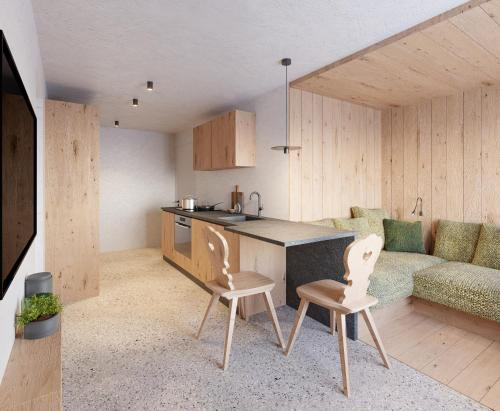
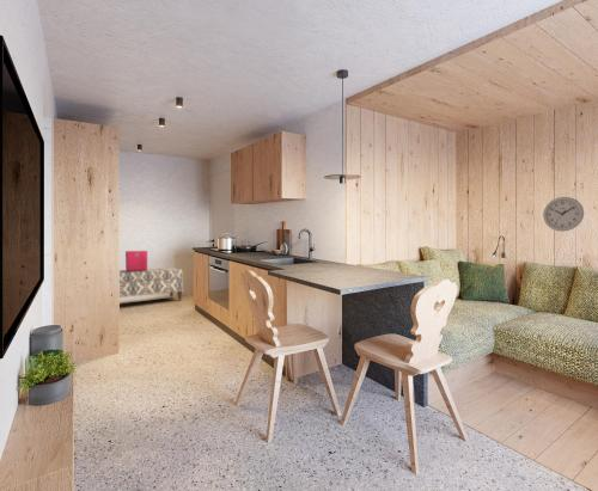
+ storage bin [124,250,148,271]
+ bench [118,266,184,302]
+ wall clock [542,196,585,233]
